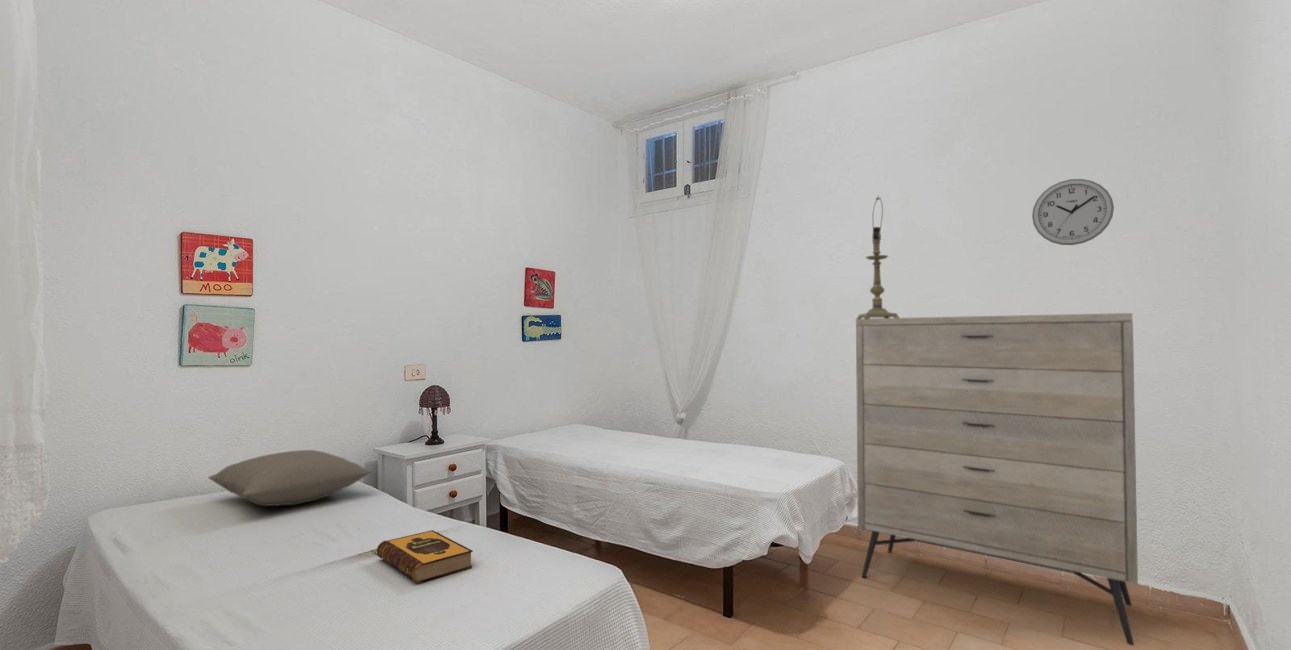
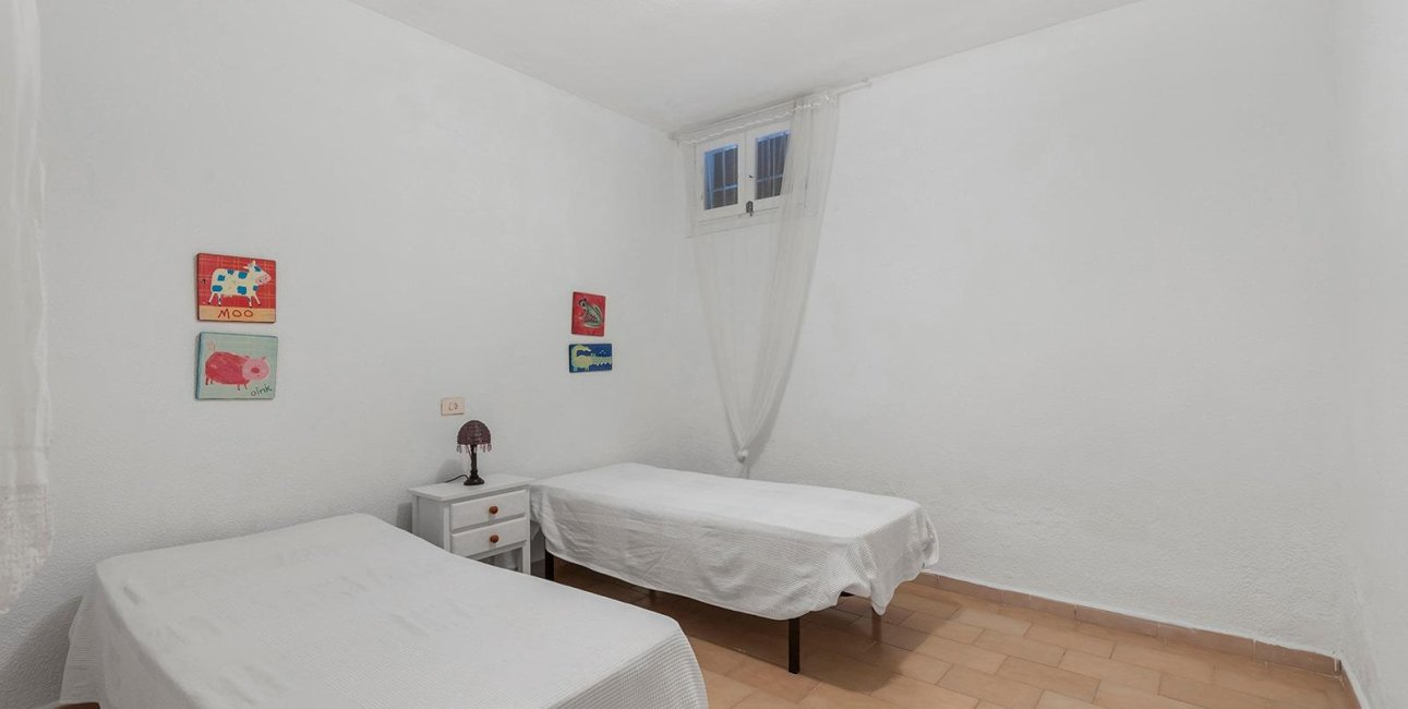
- hardback book [376,529,474,584]
- dresser [855,312,1139,646]
- table lamp [856,194,900,319]
- wall clock [1031,178,1115,246]
- pillow [207,449,373,507]
